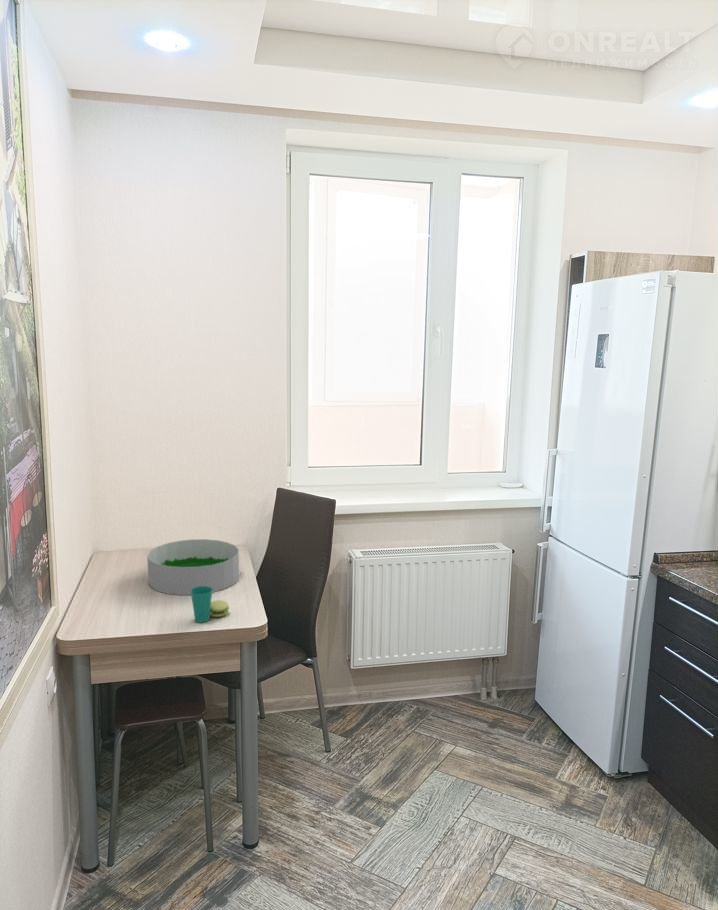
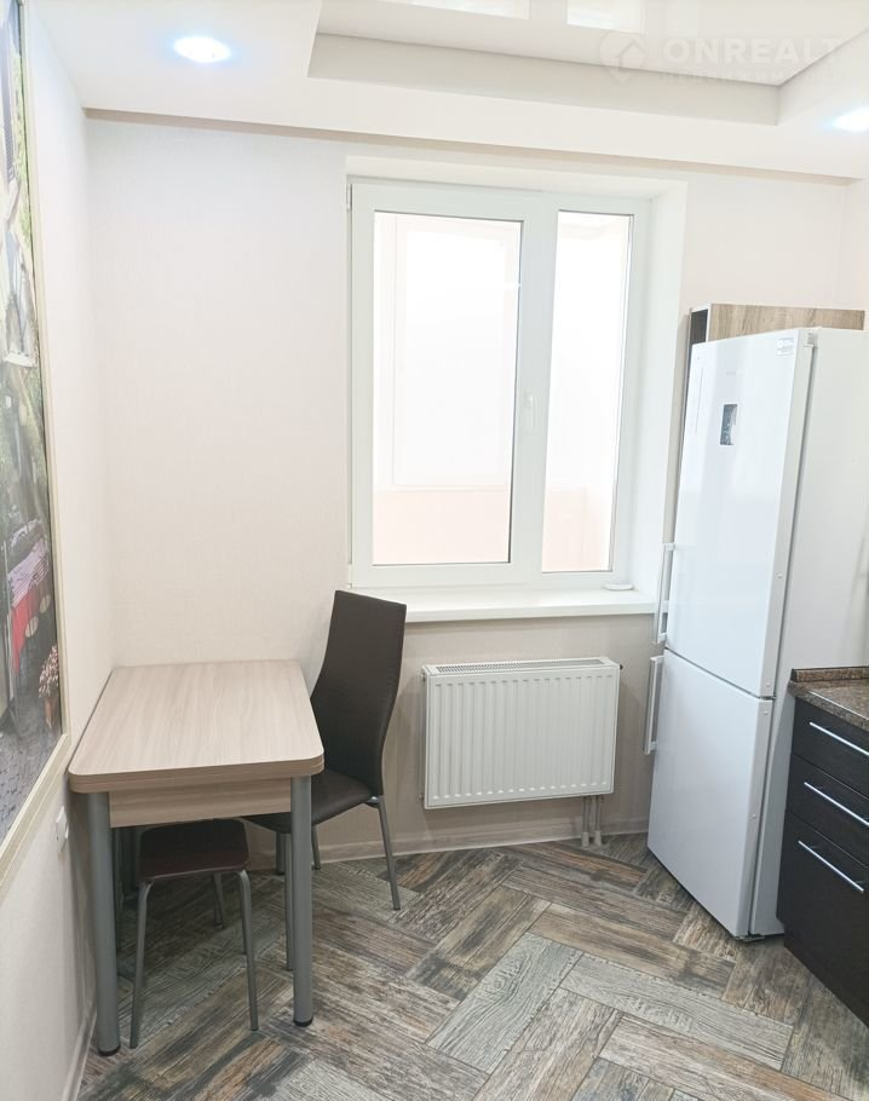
- bowl [146,538,240,596]
- cup [191,586,230,623]
